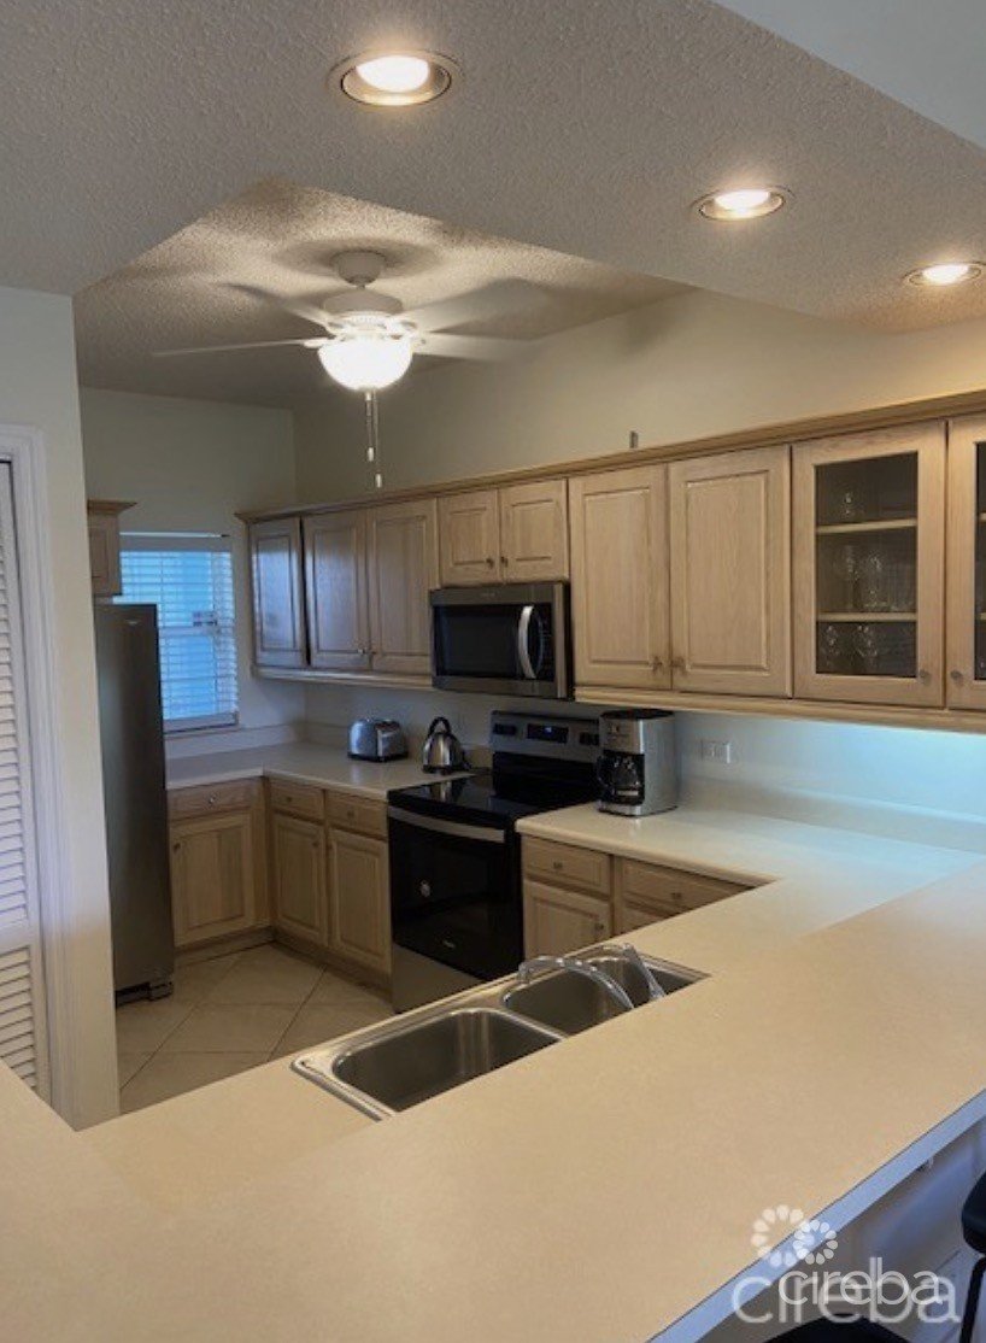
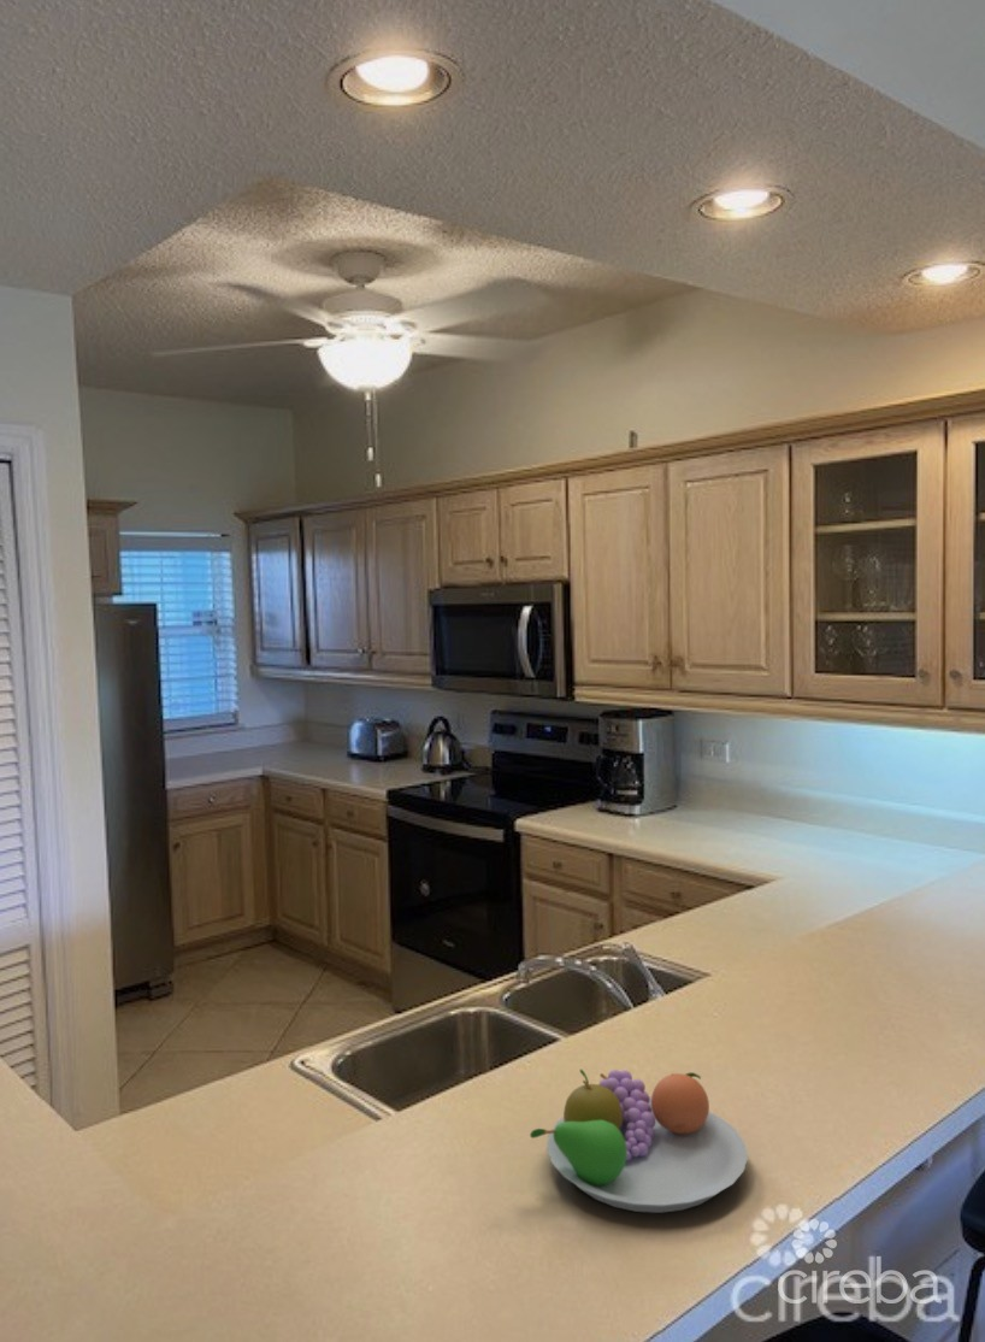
+ fruit bowl [529,1069,749,1214]
